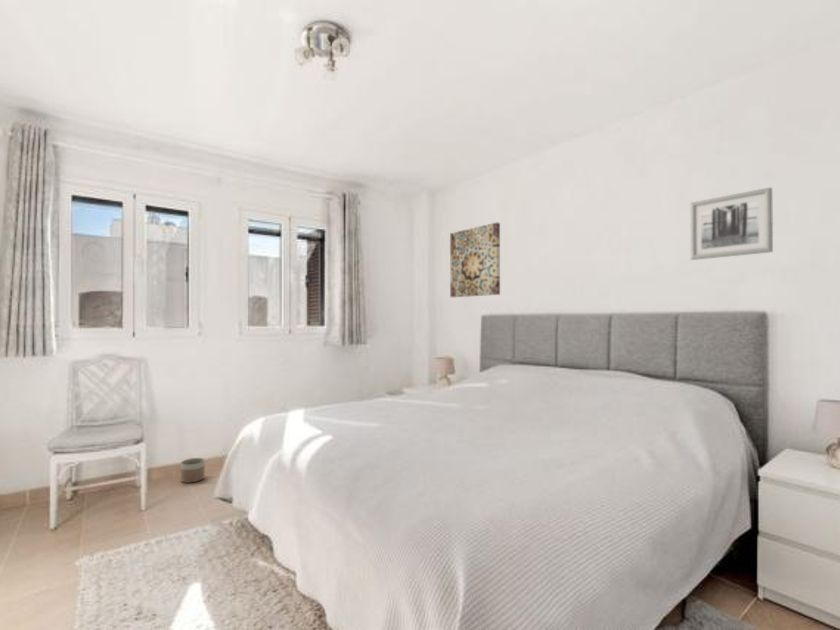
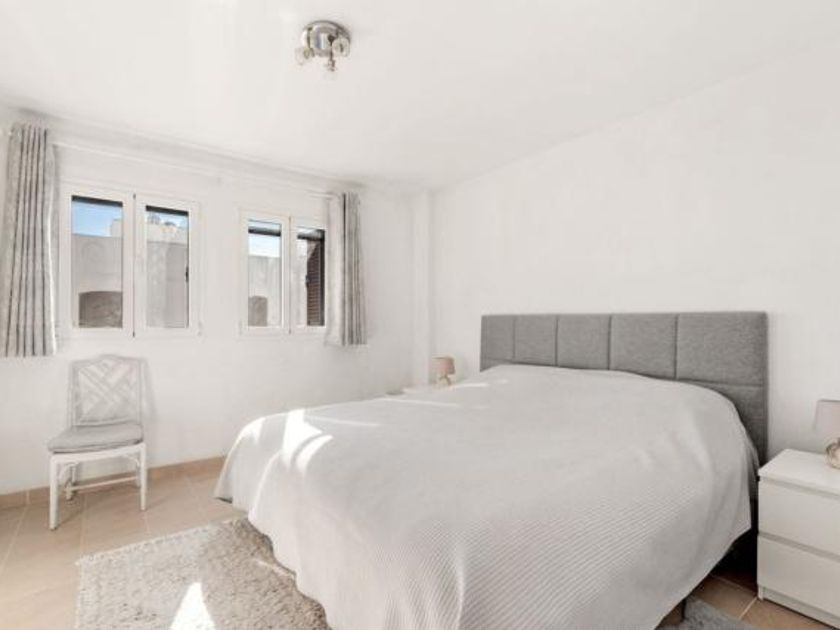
- wall art [689,186,774,261]
- wall art [449,222,501,298]
- planter [180,457,206,484]
